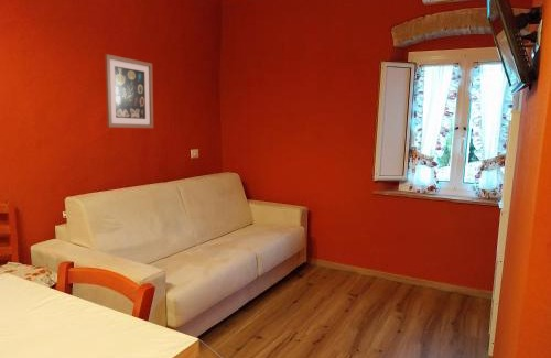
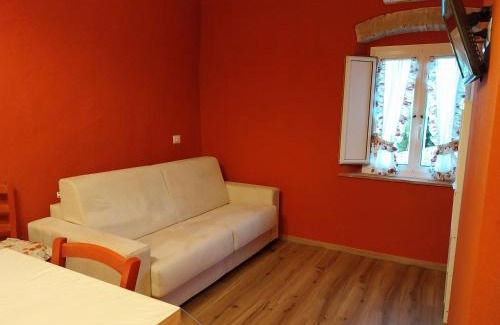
- wall art [104,53,154,129]
